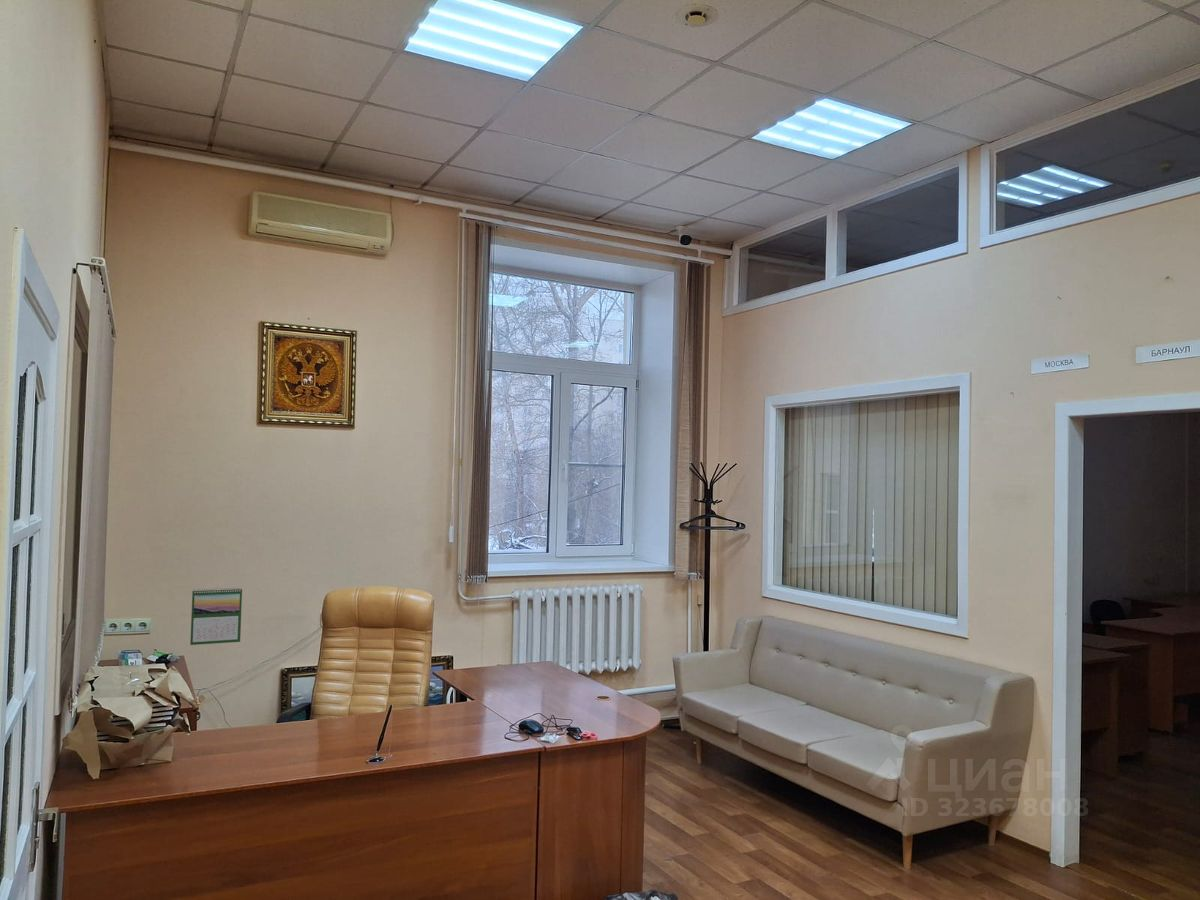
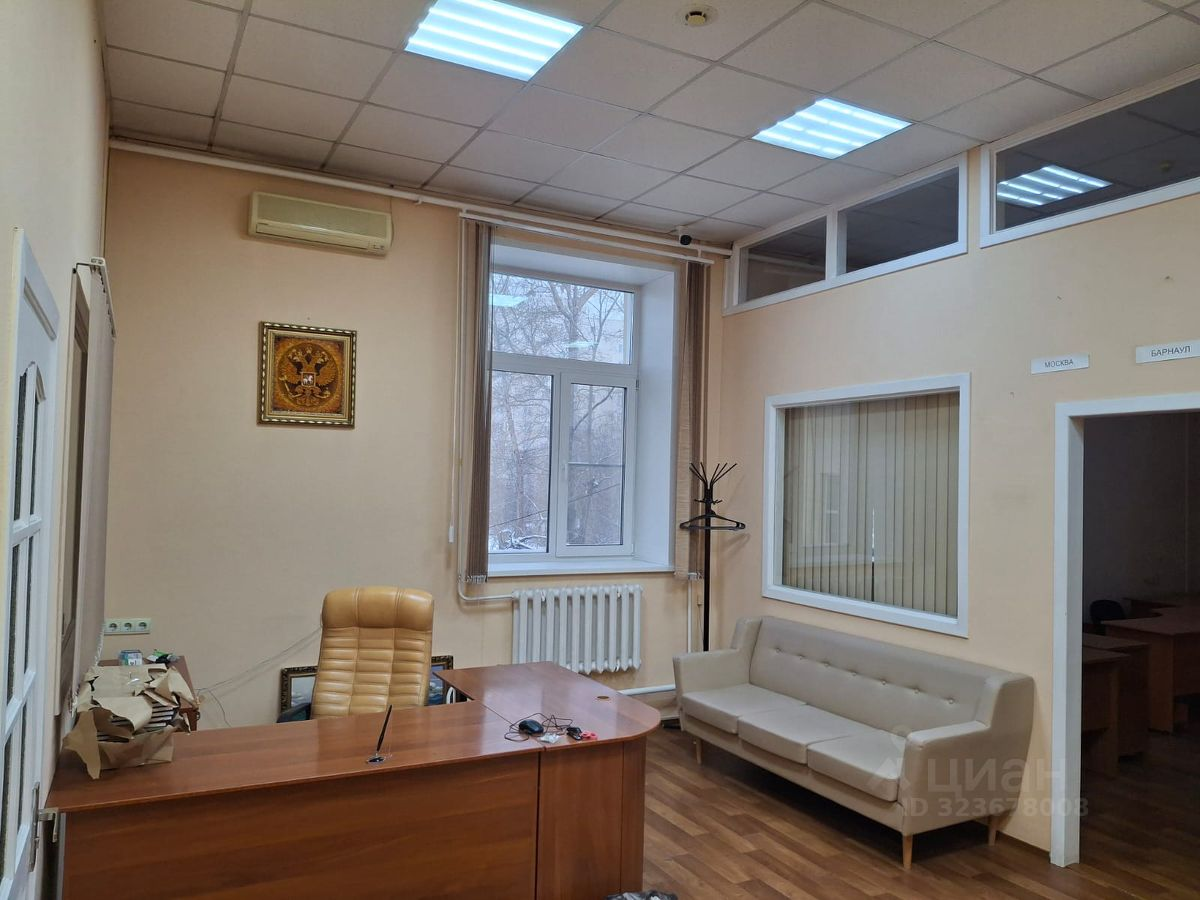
- calendar [189,586,243,646]
